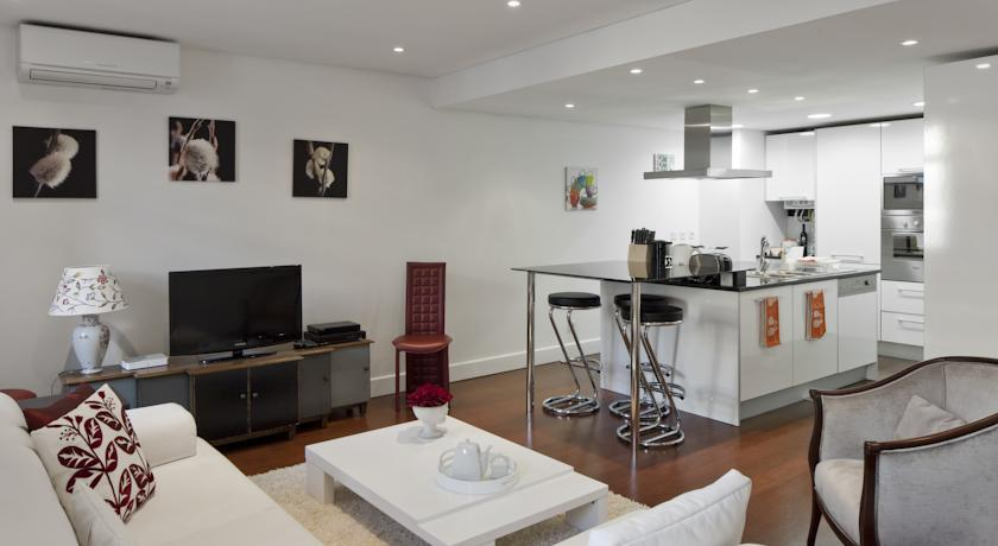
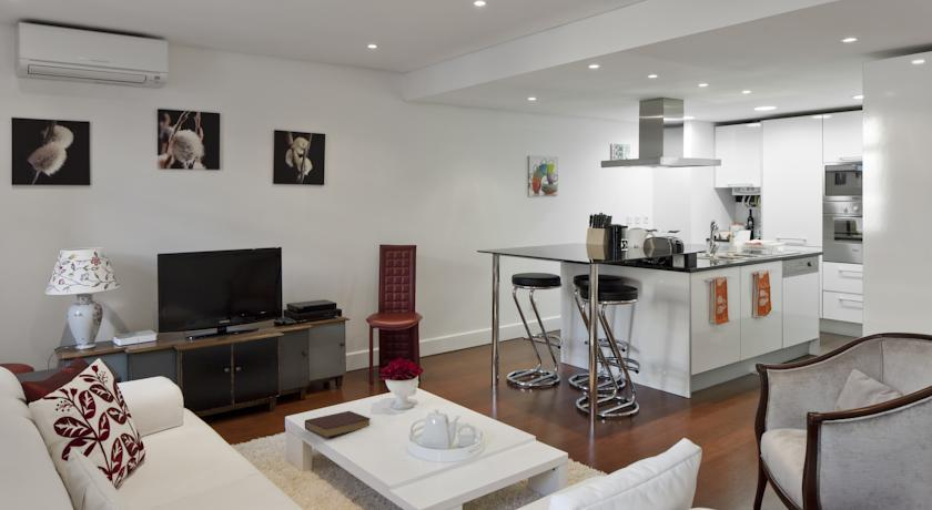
+ book [304,410,372,439]
